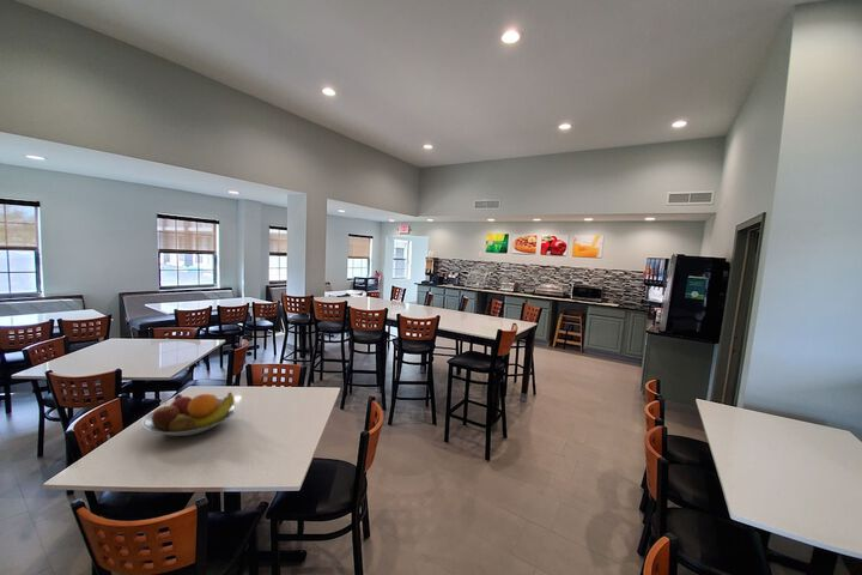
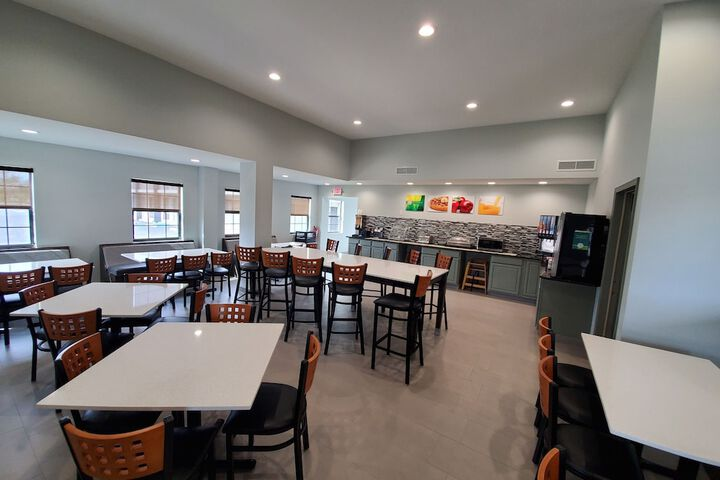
- fruit bowl [140,391,238,437]
